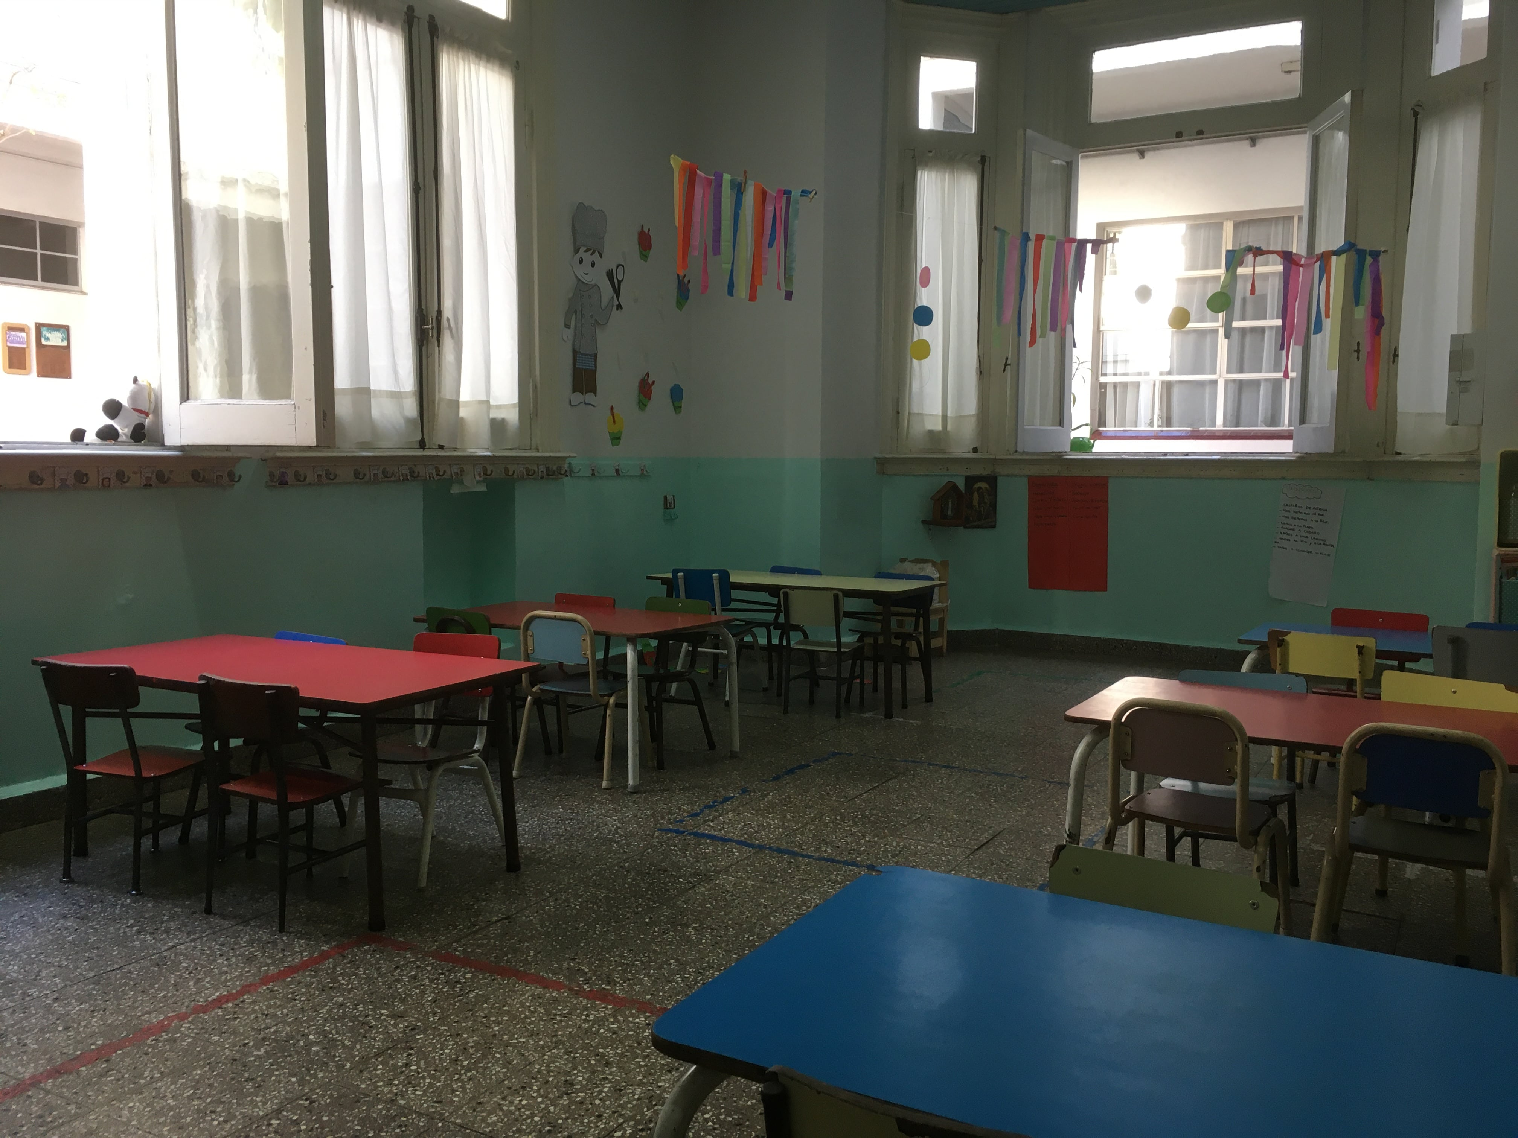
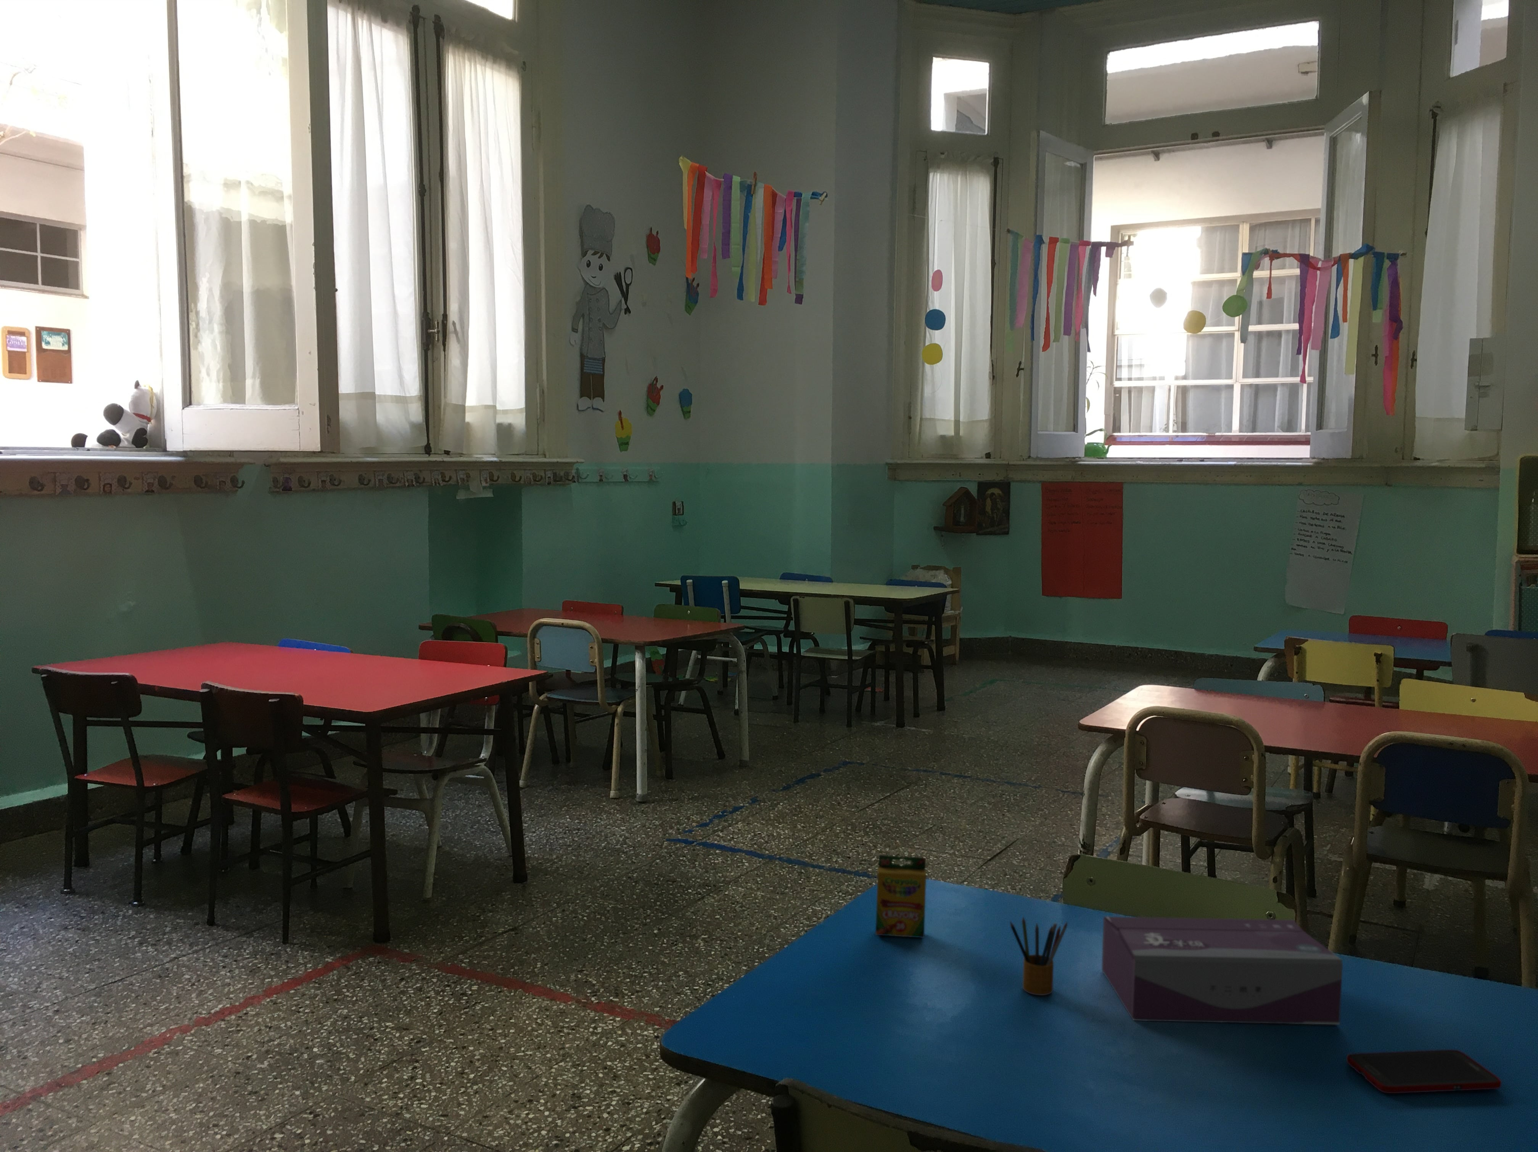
+ crayon box [876,854,926,938]
+ cell phone [1345,1049,1502,1094]
+ tissue box [1101,916,1343,1025]
+ pencil box [1010,916,1068,996]
